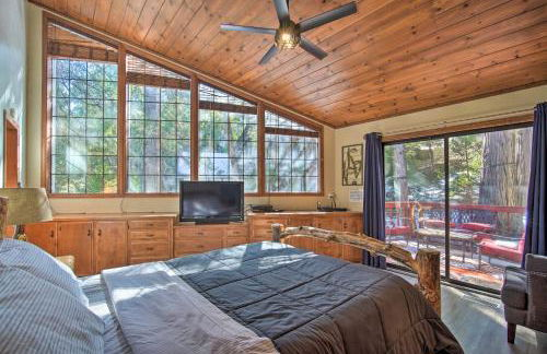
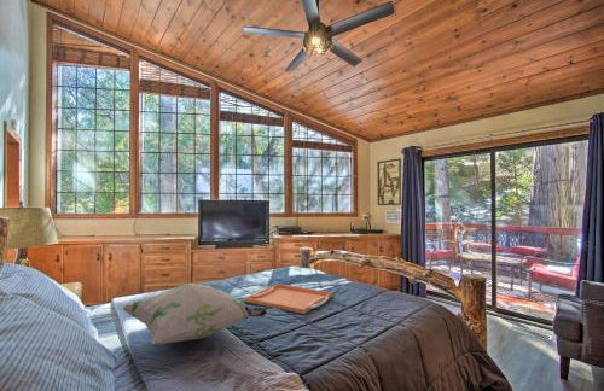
+ serving tray [243,282,333,315]
+ decorative pillow [122,282,268,345]
